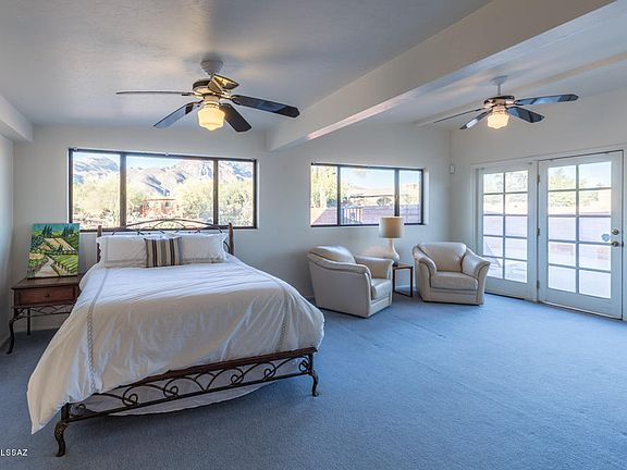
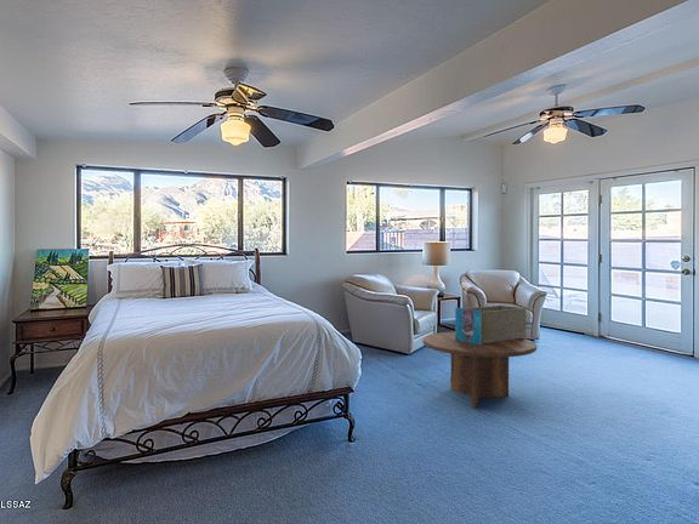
+ coffee table [422,331,538,409]
+ decorative box [454,304,528,344]
